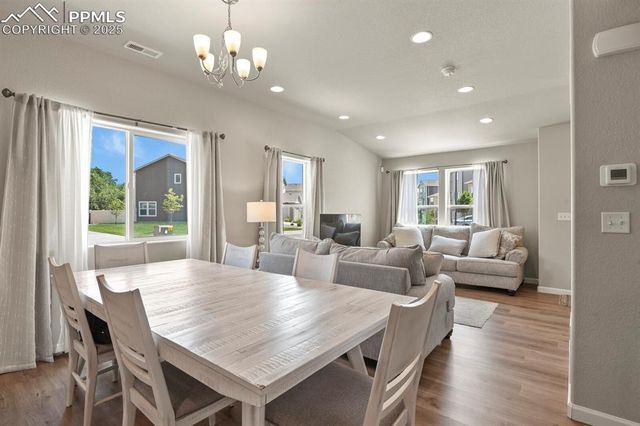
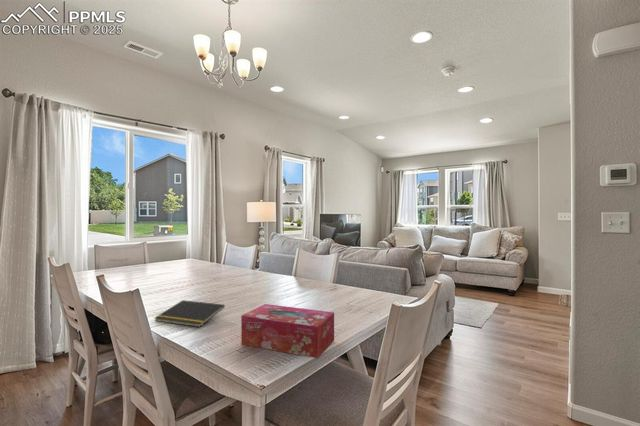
+ notepad [154,299,226,328]
+ tissue box [240,303,335,359]
